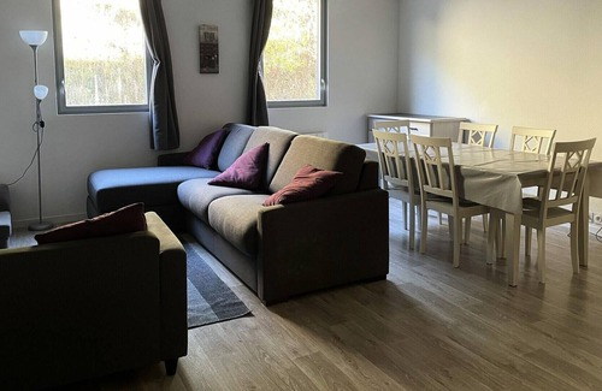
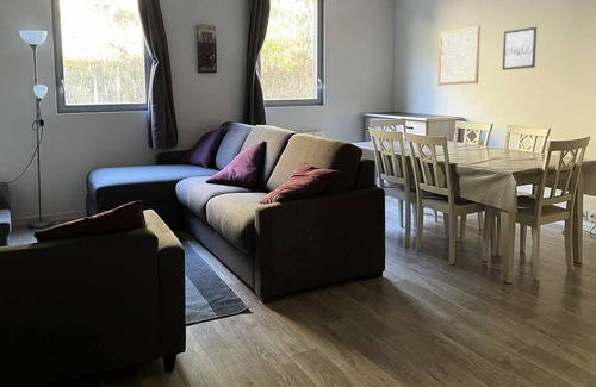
+ wall art [502,26,538,71]
+ wall art [437,25,482,87]
